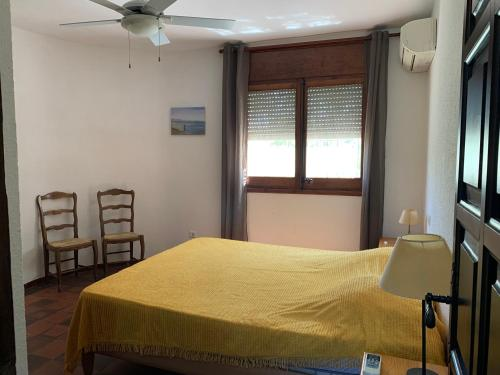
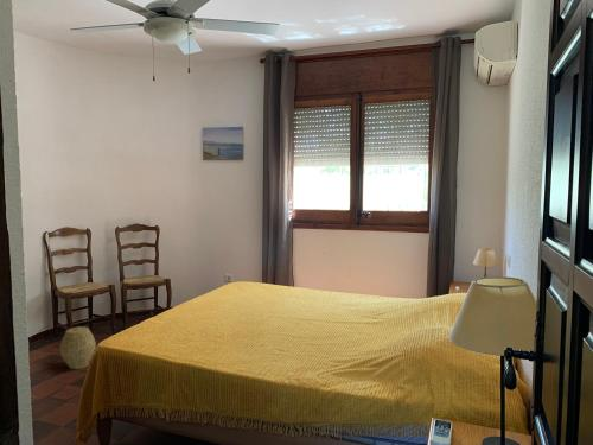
+ woven basket [59,325,97,370]
